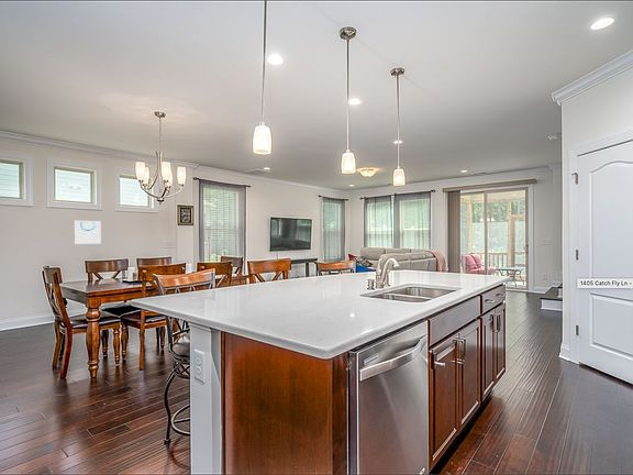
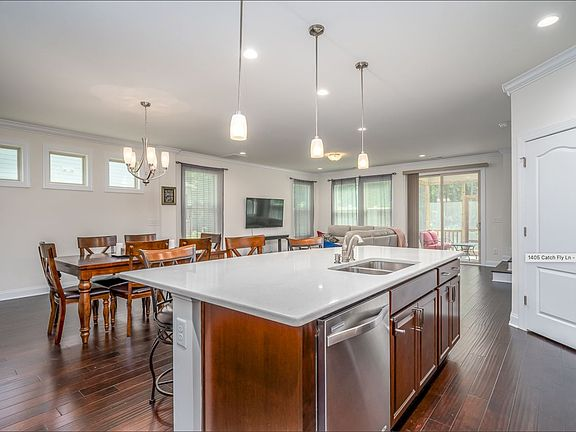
- wall art [73,220,102,245]
